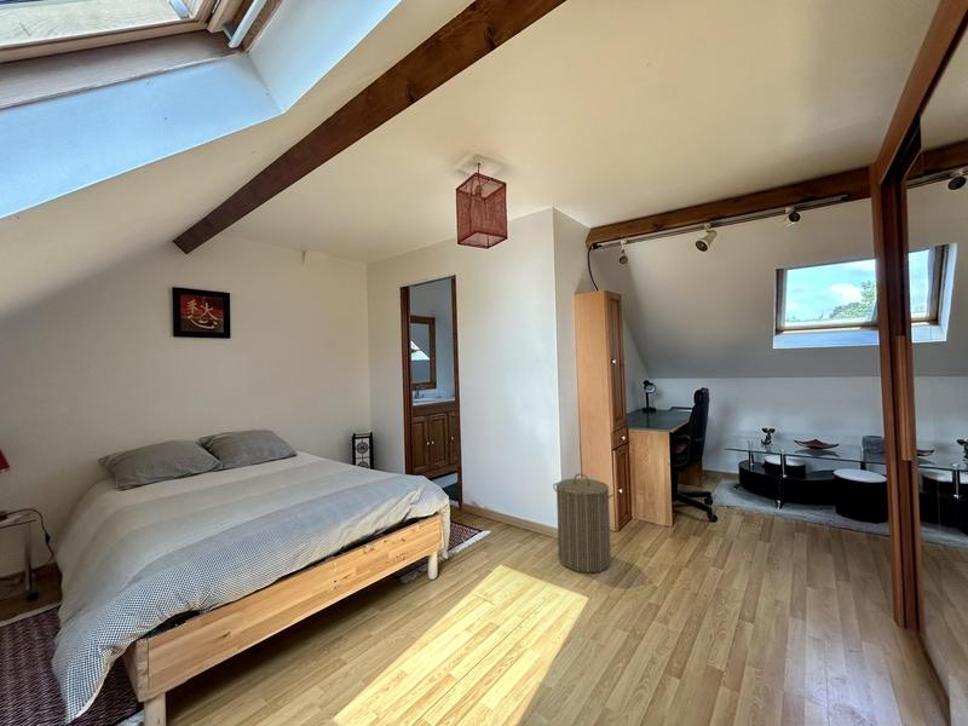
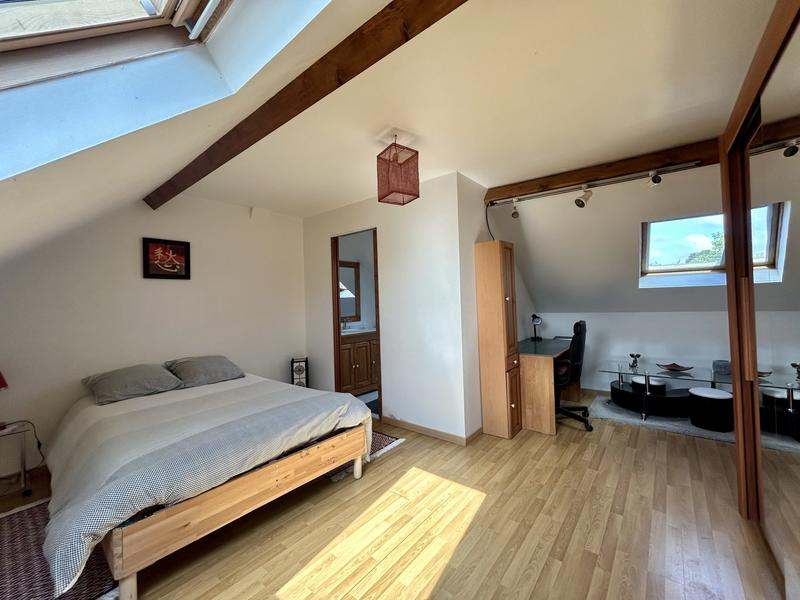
- laundry hamper [552,472,616,574]
